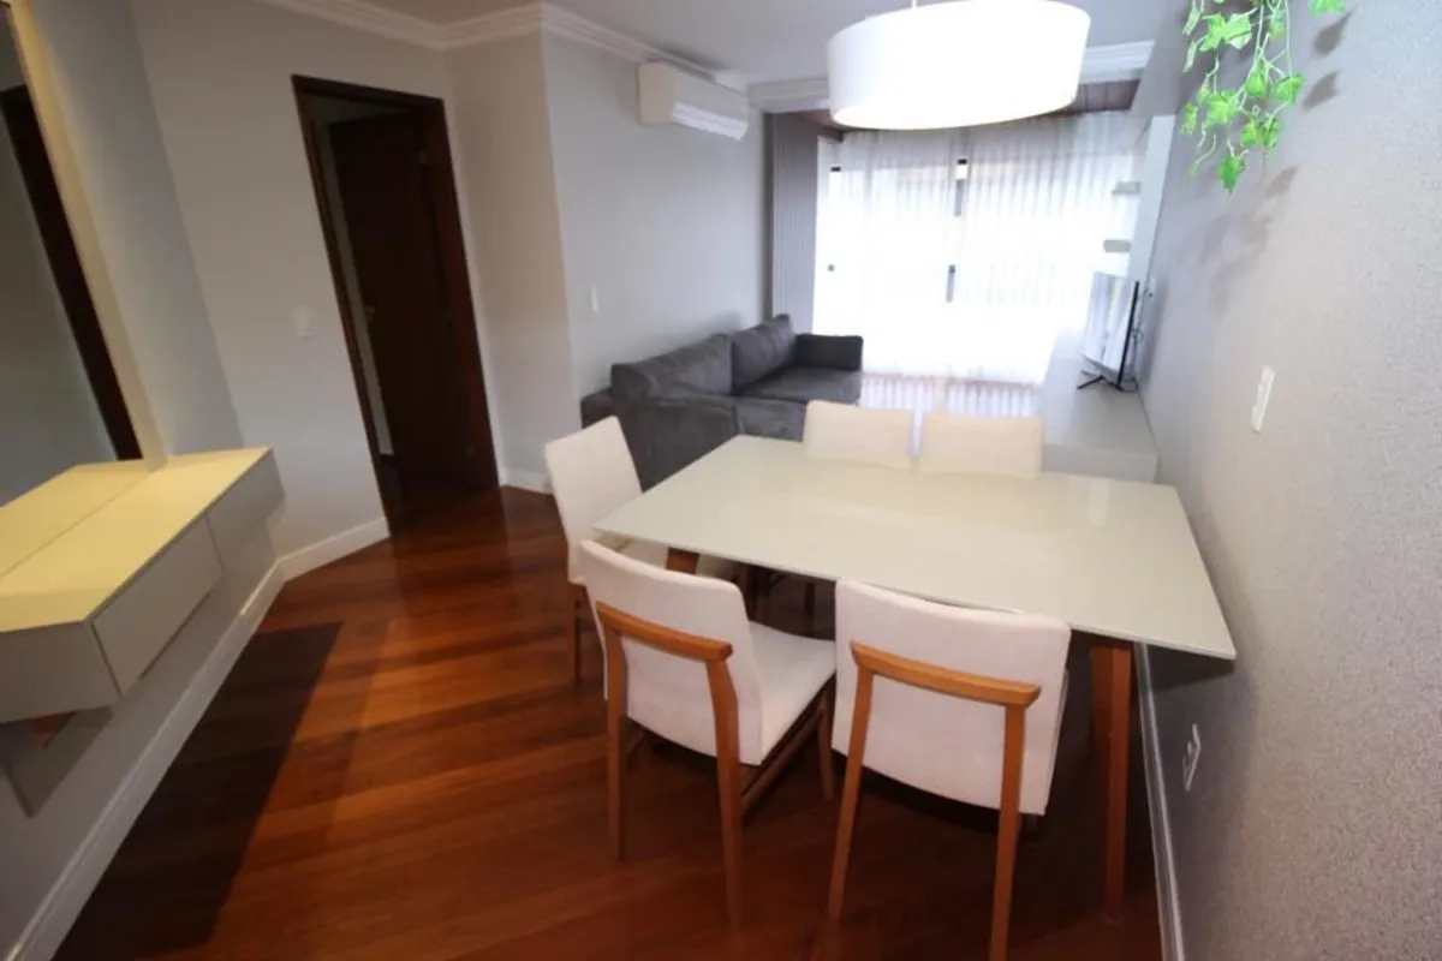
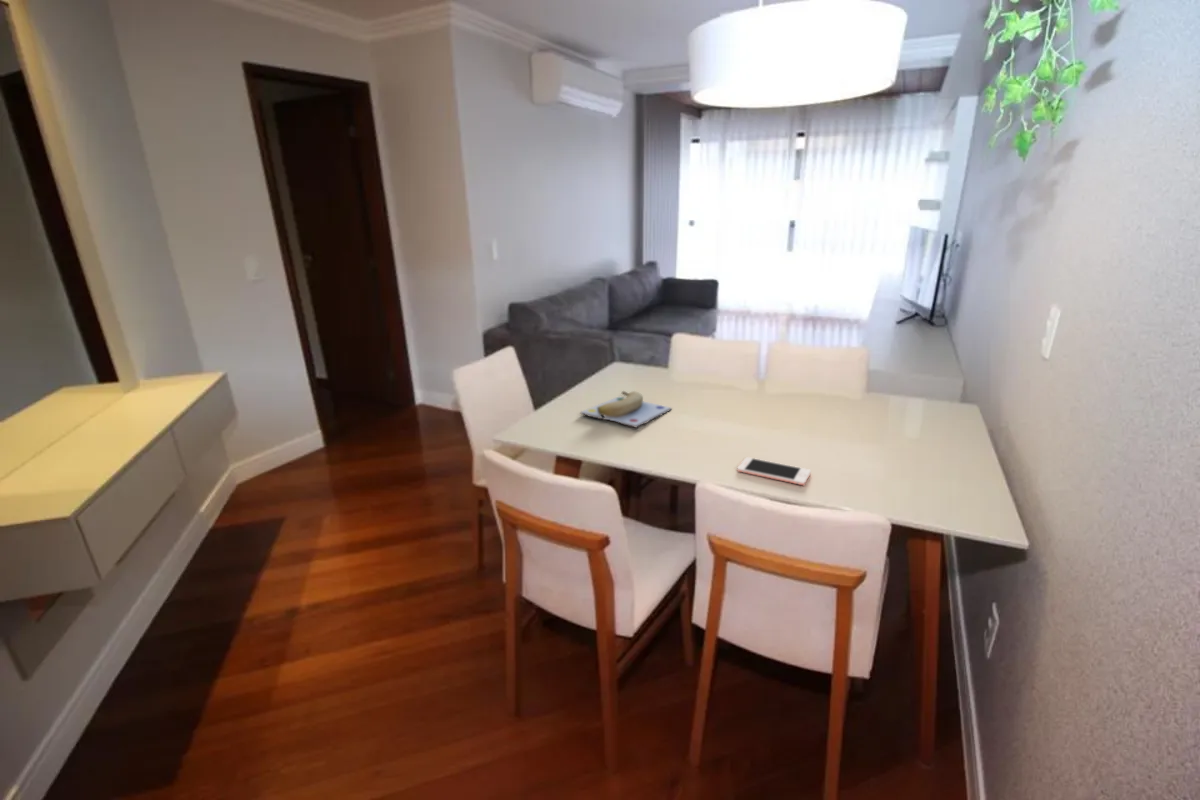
+ banana [578,390,673,429]
+ cell phone [736,456,812,486]
